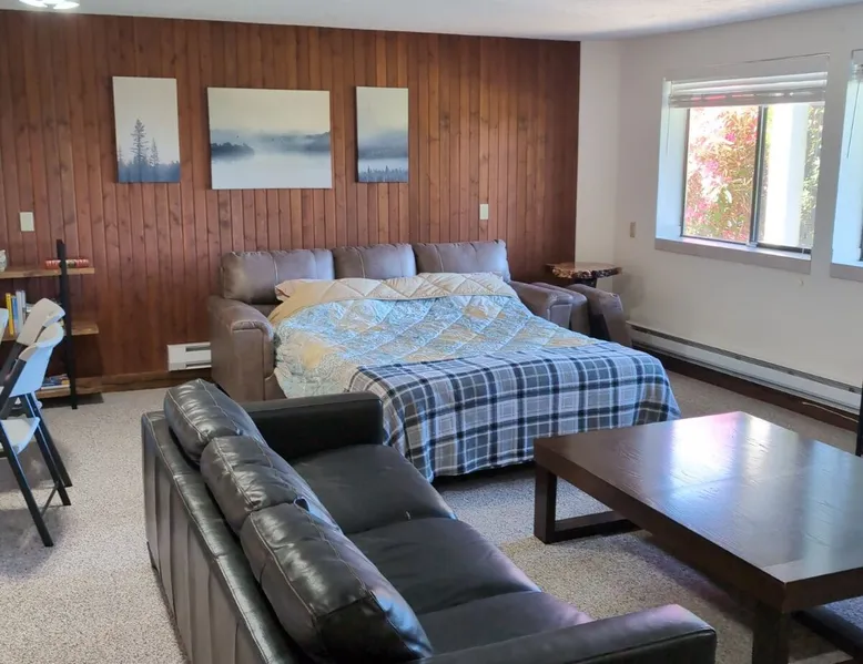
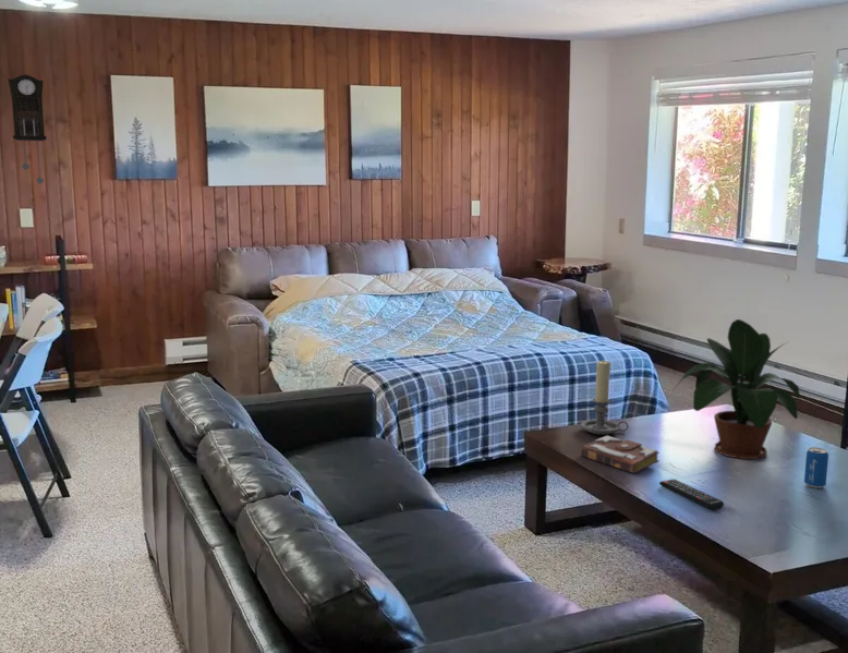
+ beverage can [803,446,829,489]
+ book [579,435,659,474]
+ remote control [658,479,725,511]
+ pendulum clock [7,73,48,184]
+ potted plant [671,318,801,460]
+ candle holder [580,360,630,436]
